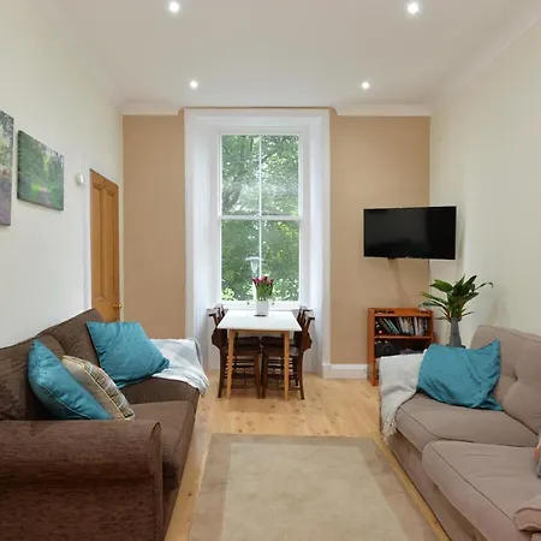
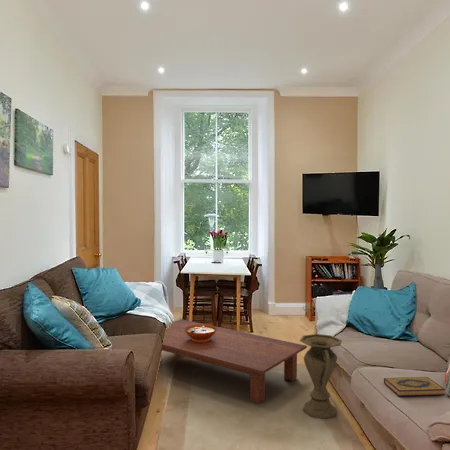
+ hardback book [383,376,446,398]
+ vase [299,333,343,420]
+ coffee table [161,318,308,405]
+ decorative bowl [185,323,217,342]
